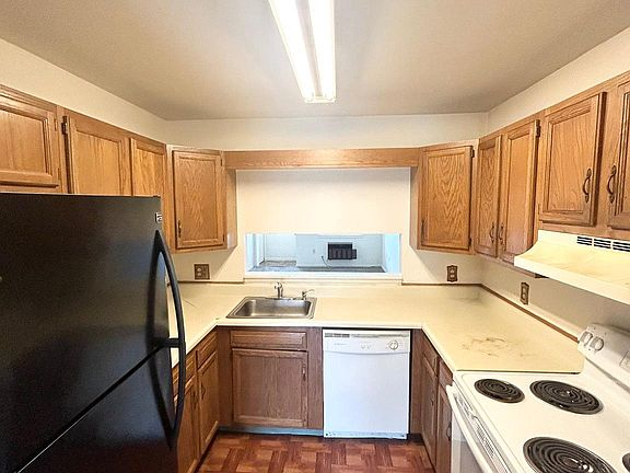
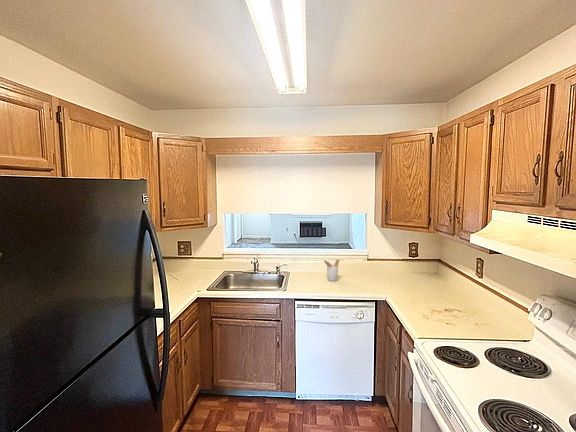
+ utensil holder [323,259,340,282]
